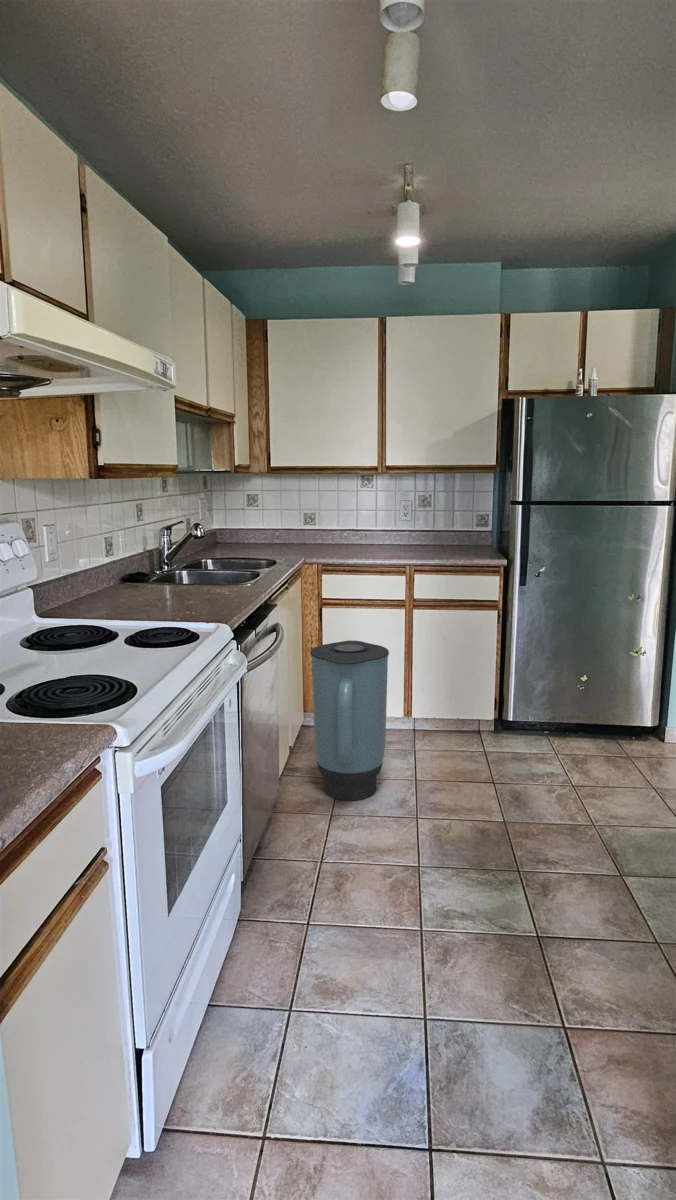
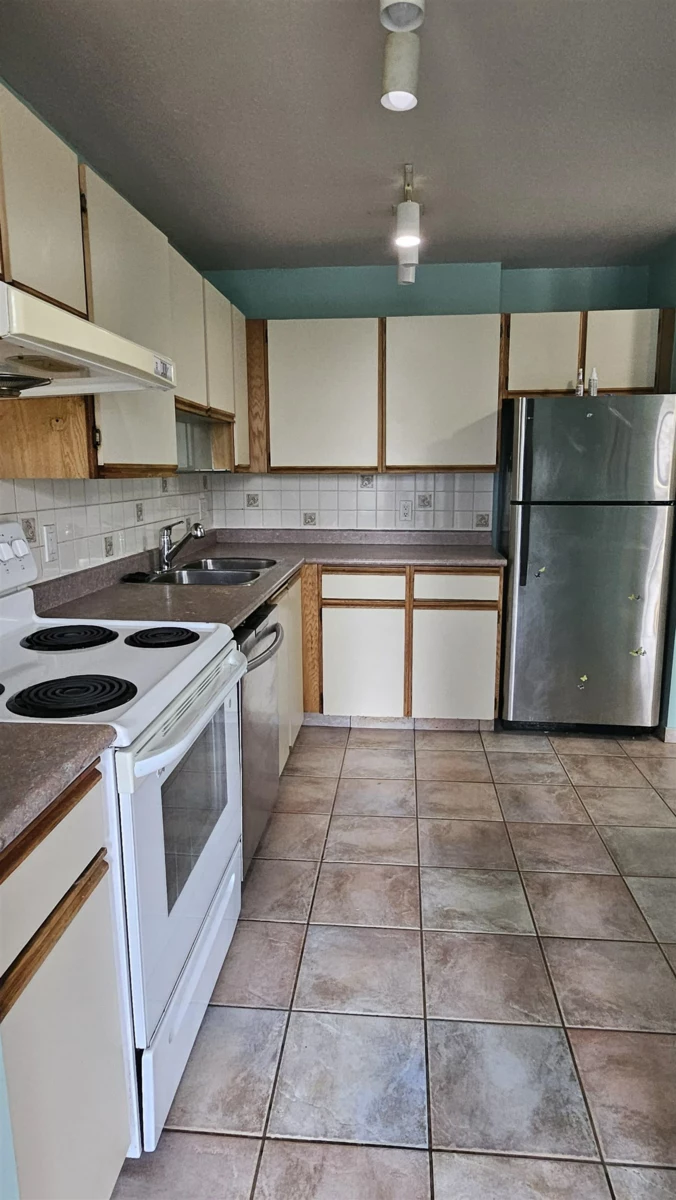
- trash can [309,639,390,801]
